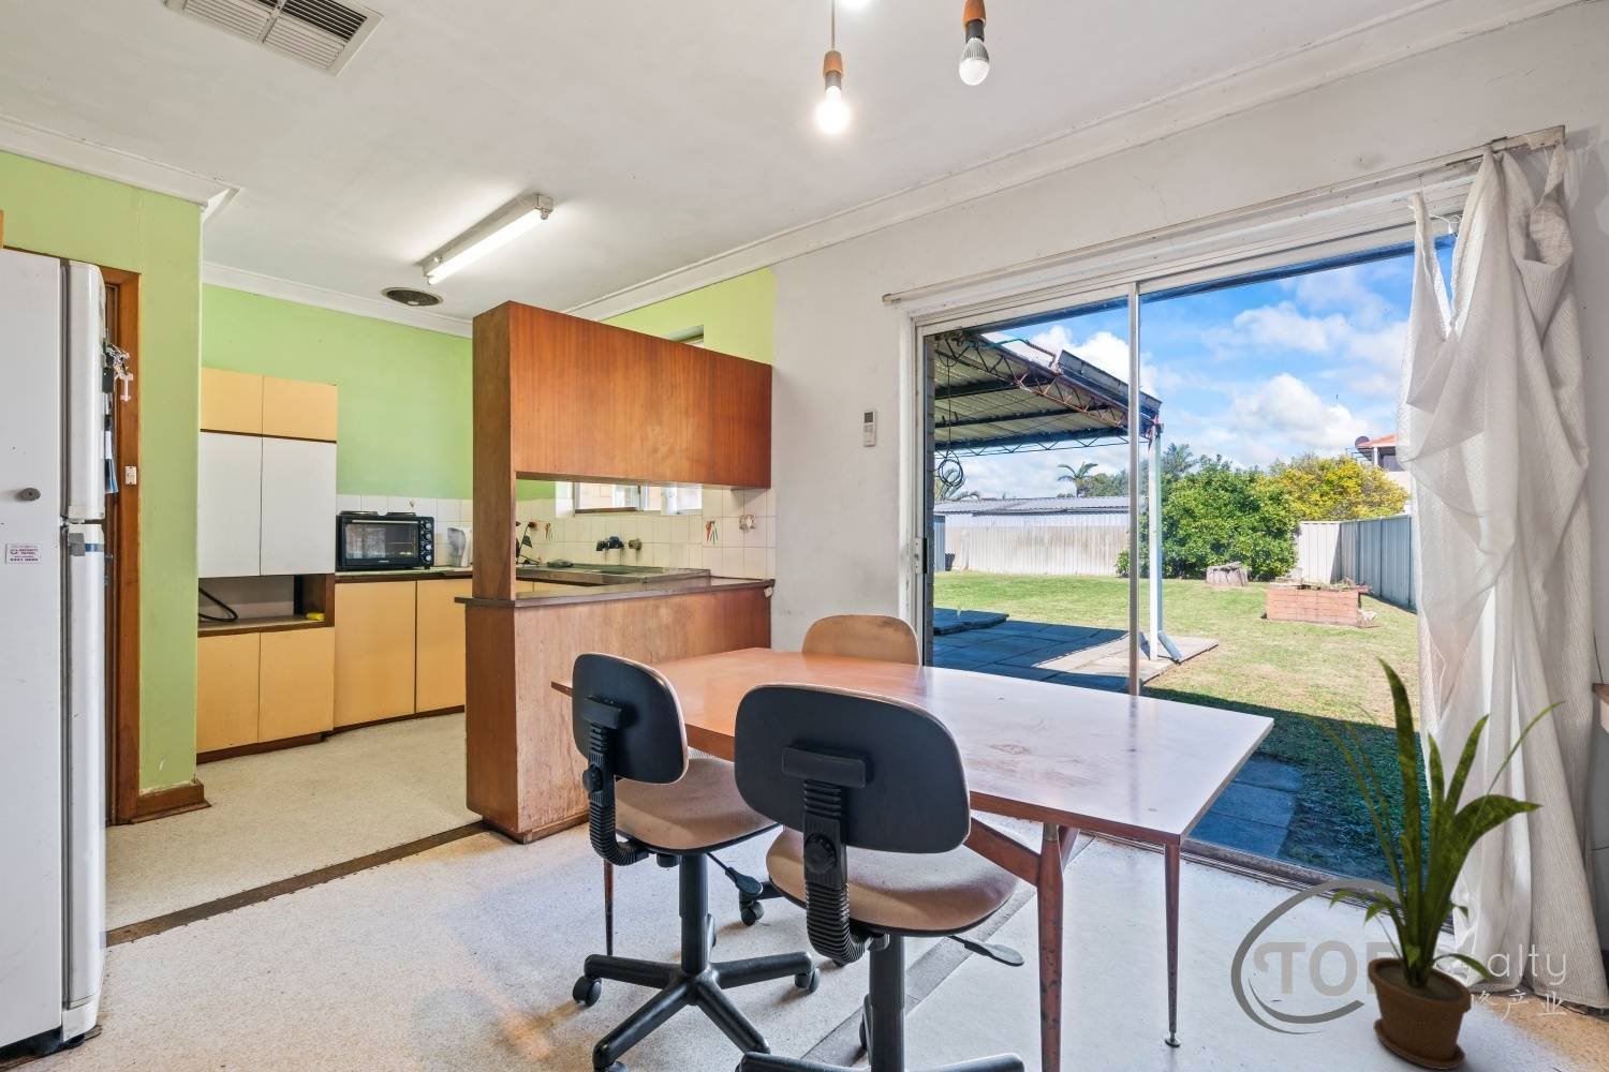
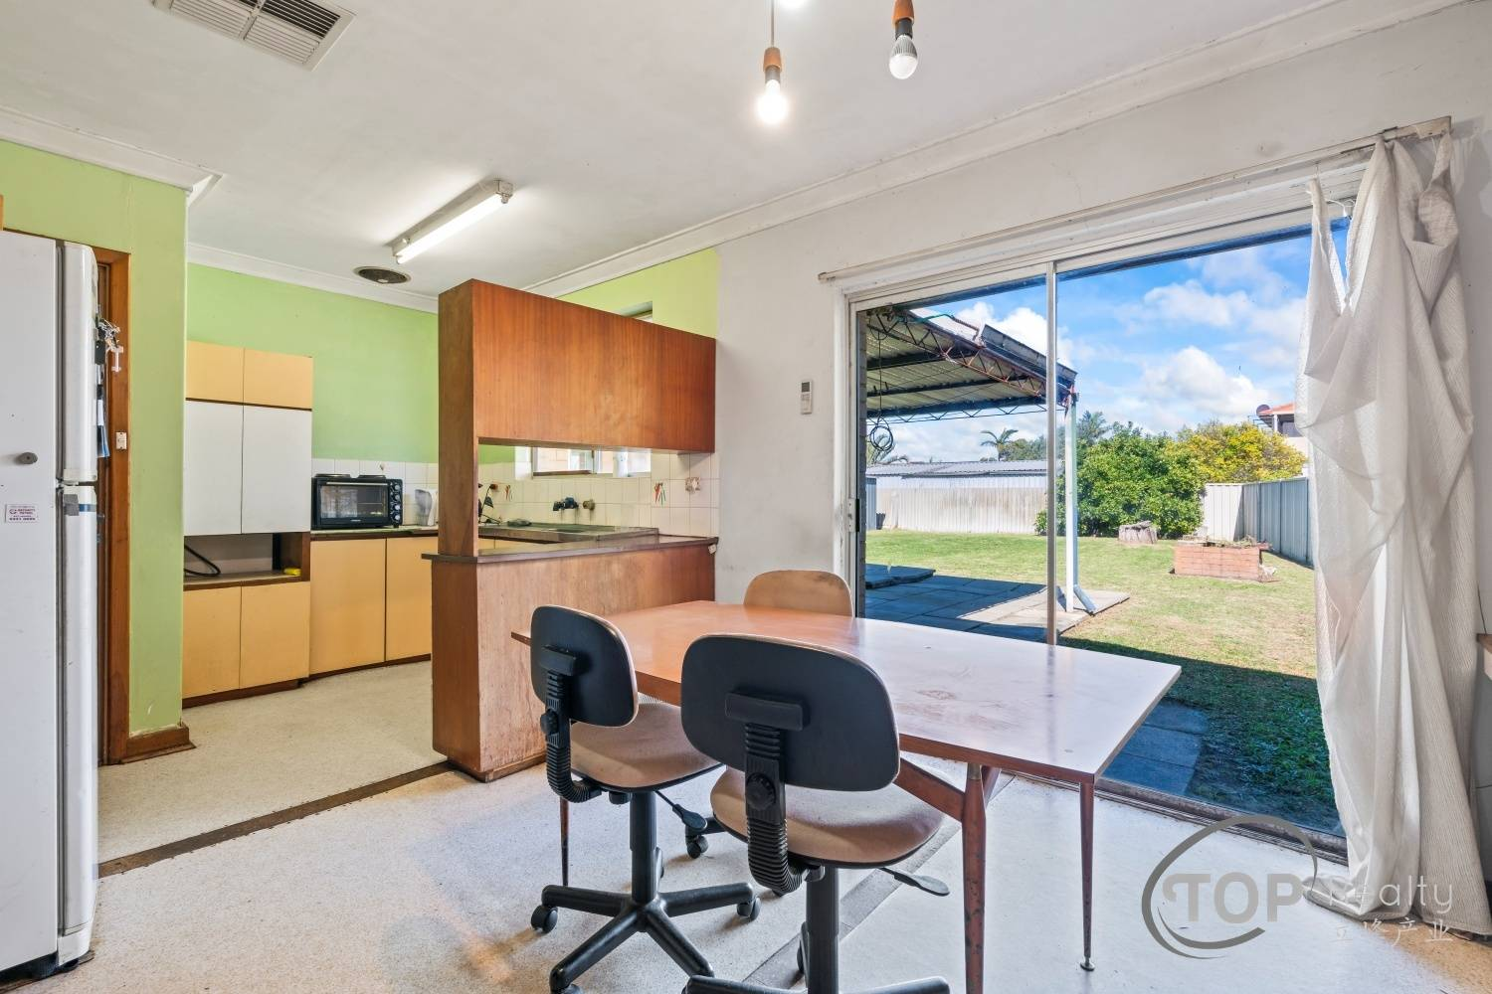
- house plant [1286,656,1567,1071]
